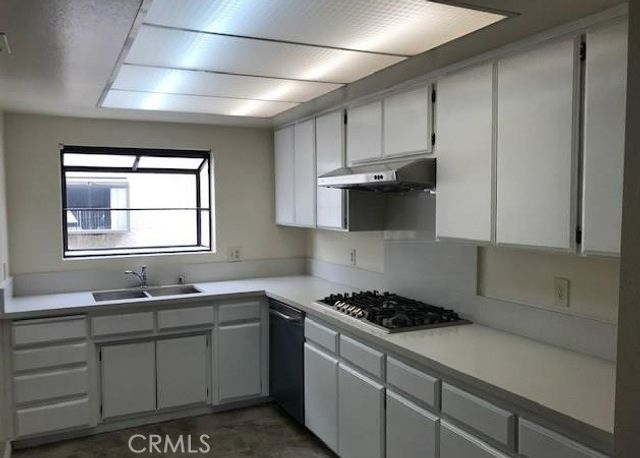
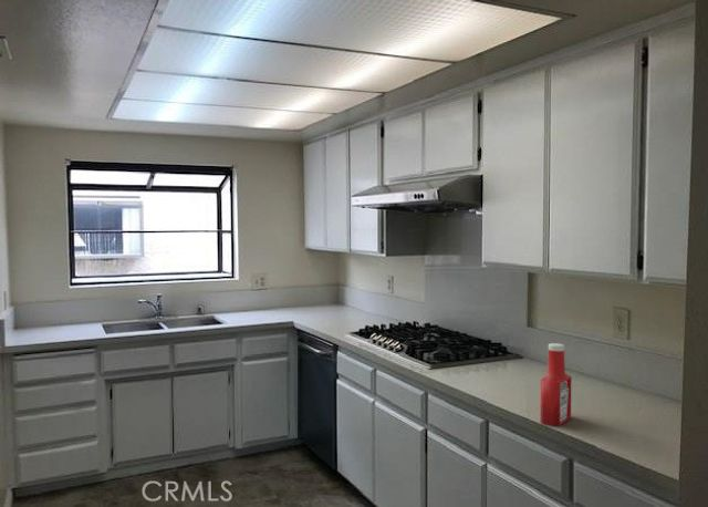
+ soap bottle [540,342,572,427]
